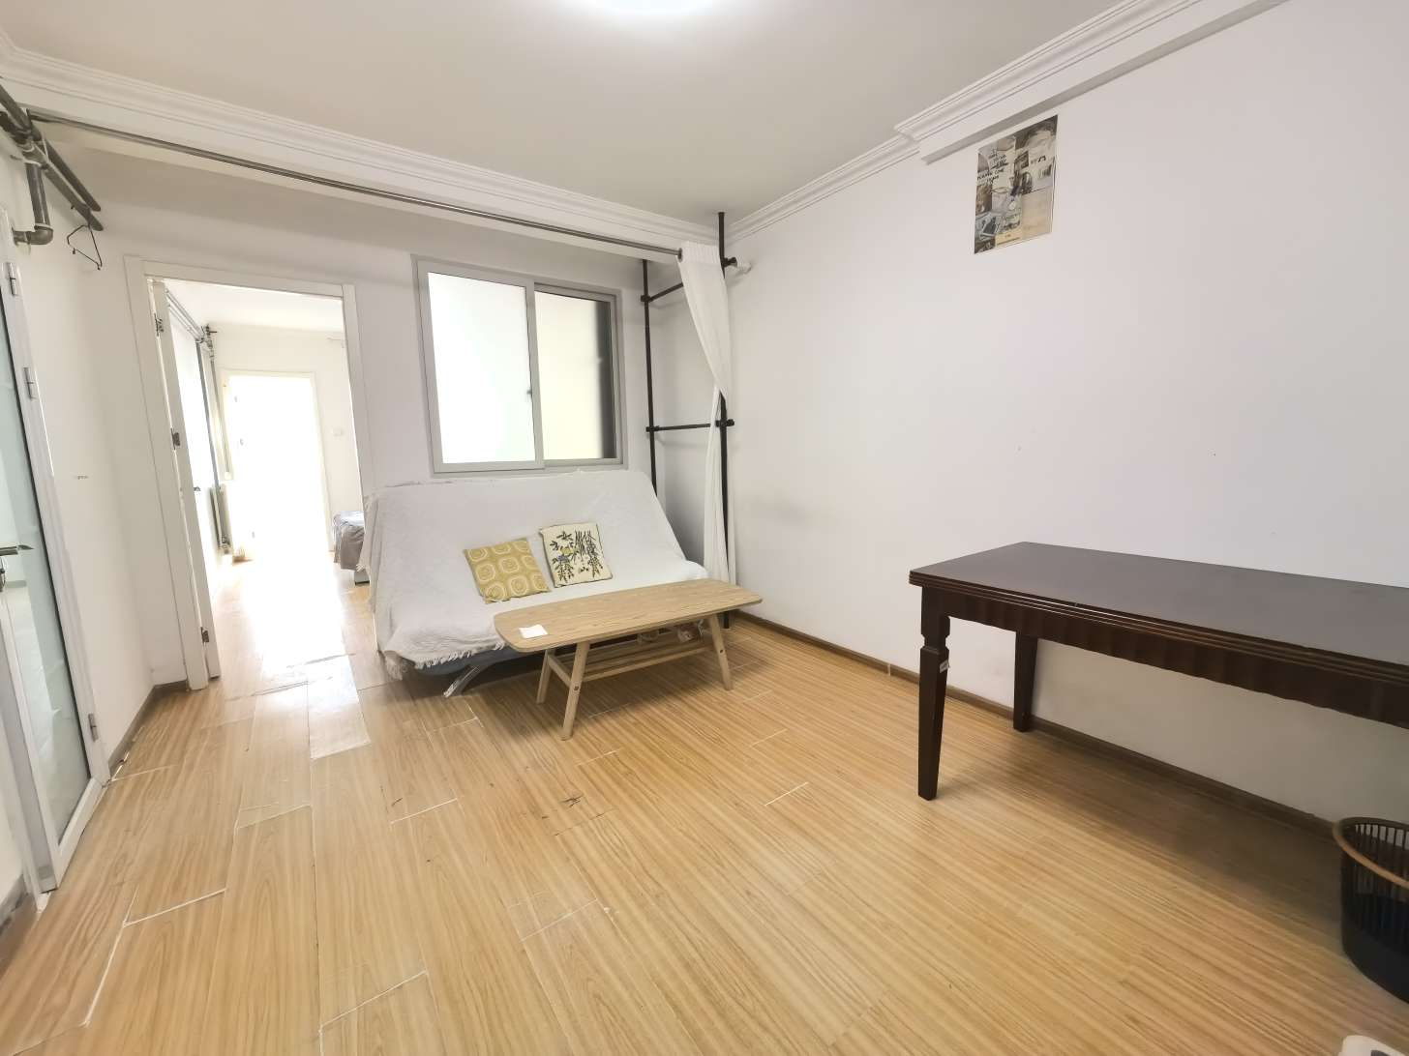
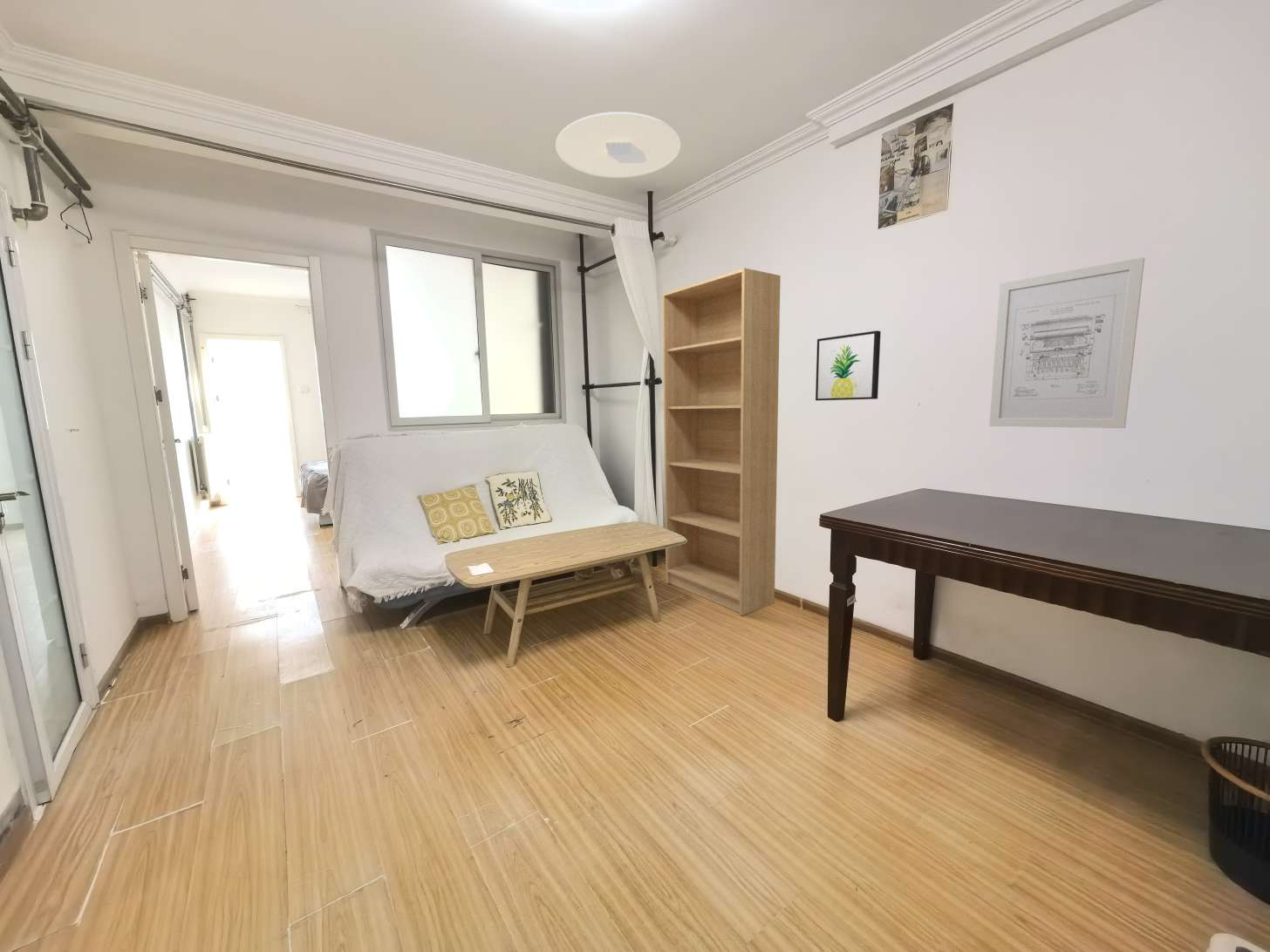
+ ceiling light [555,111,681,179]
+ wall art [815,330,882,401]
+ bookshelf [661,267,782,616]
+ wall art [988,256,1145,429]
